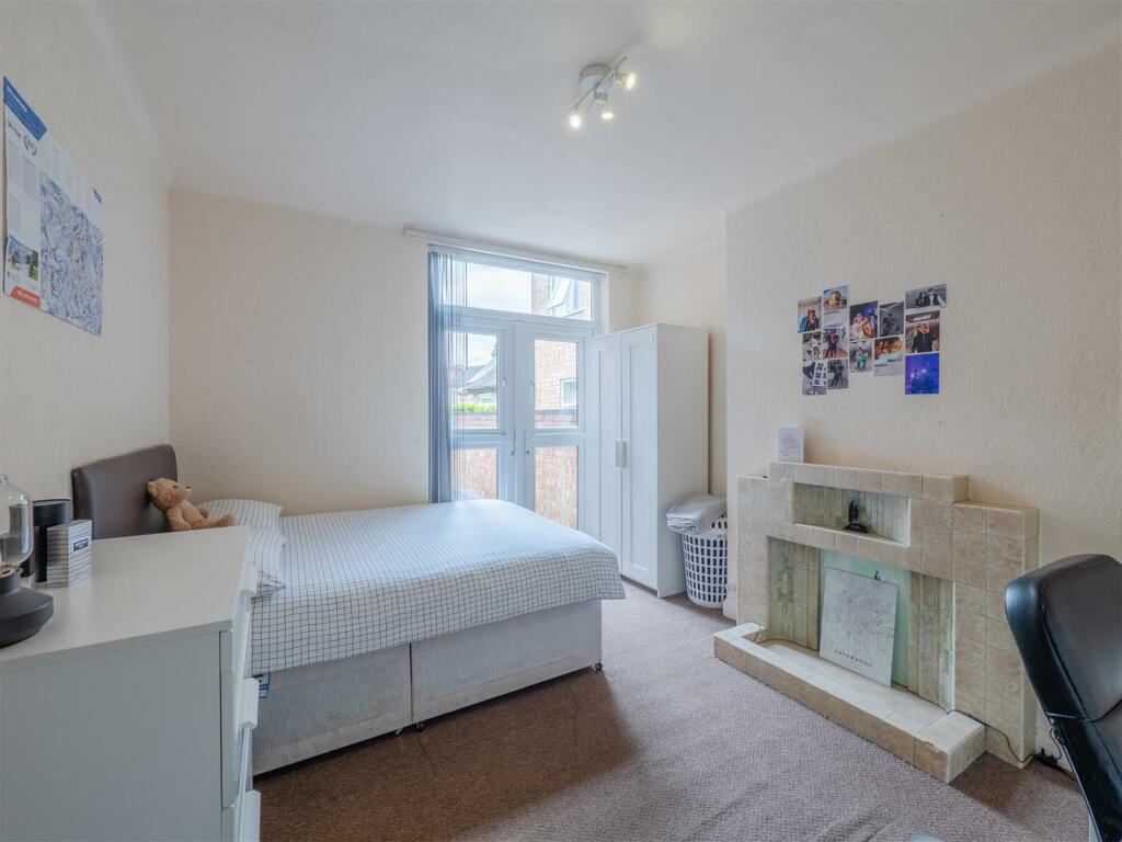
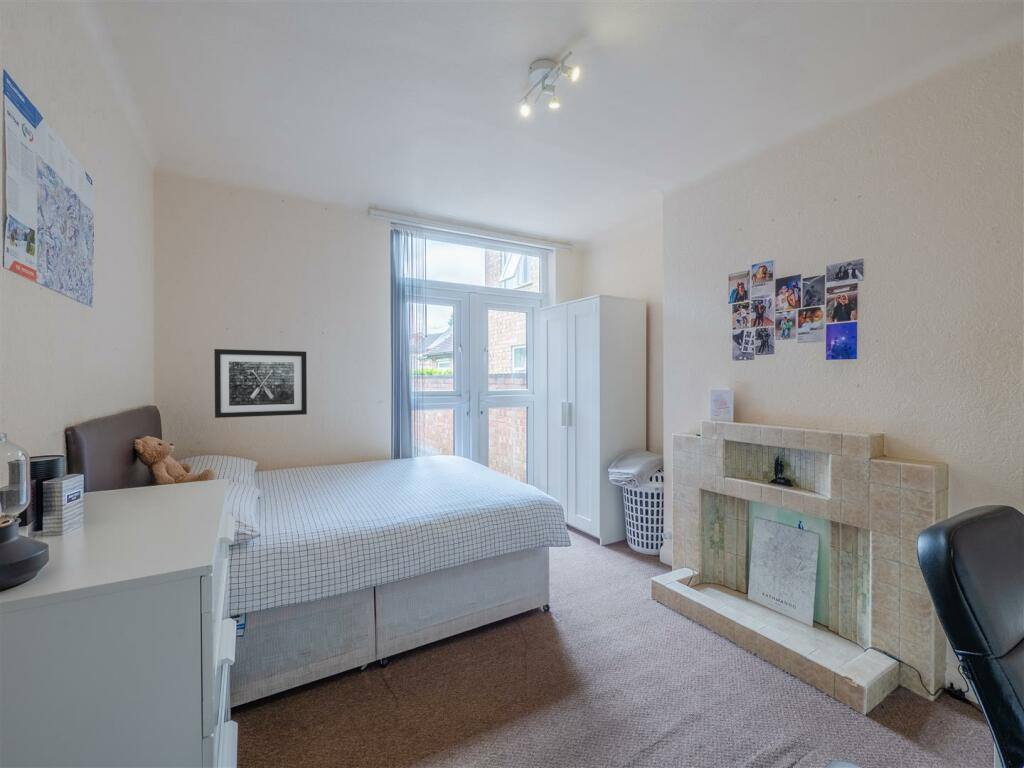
+ wall art [213,348,308,419]
